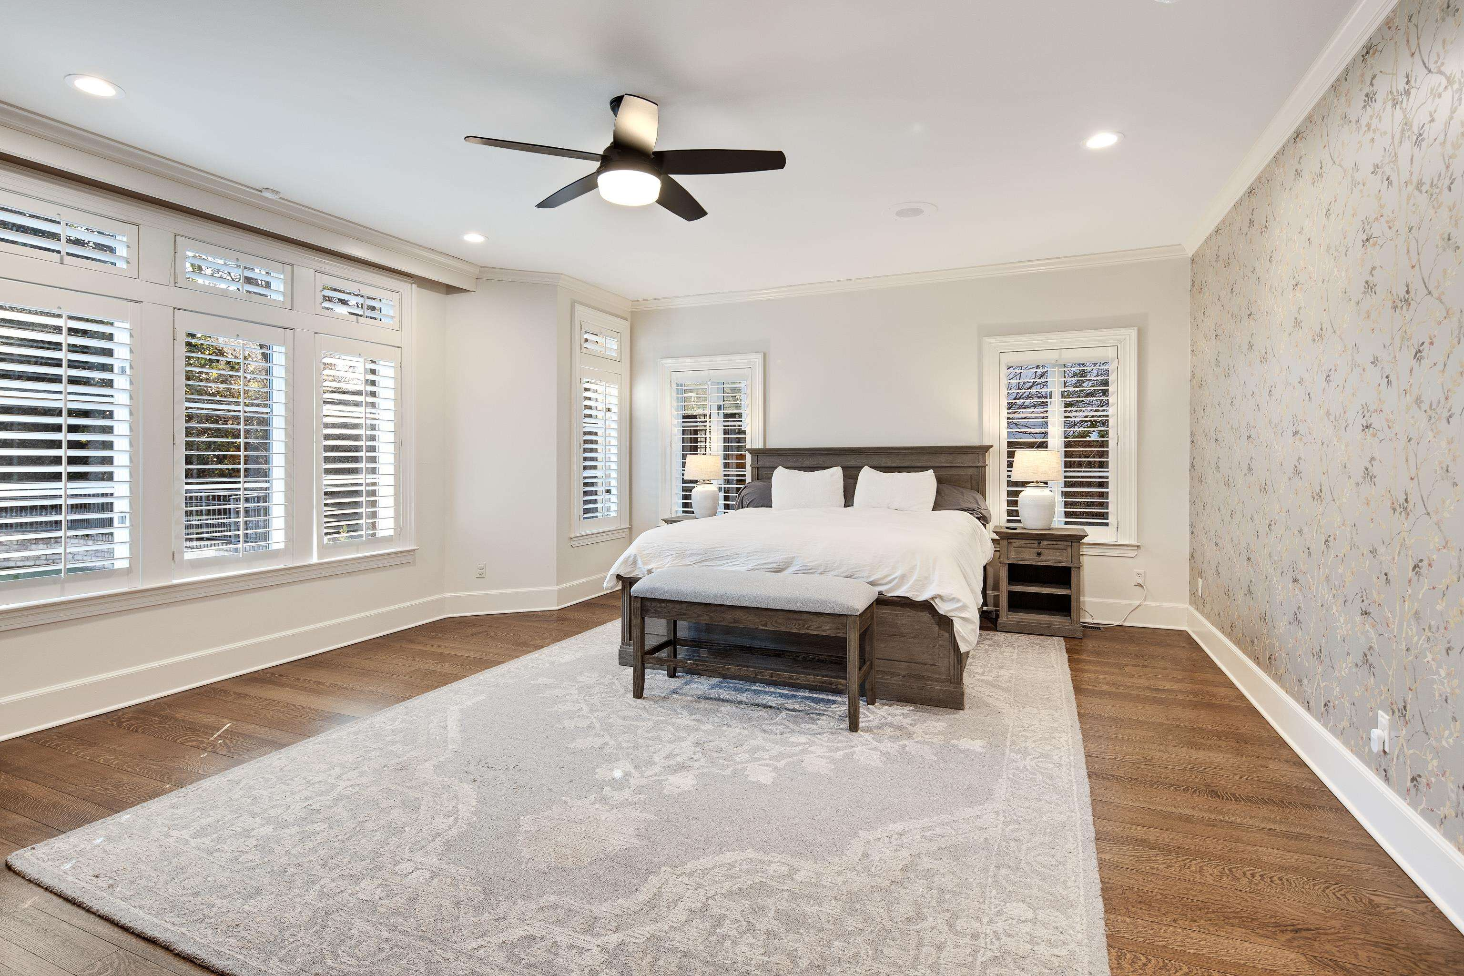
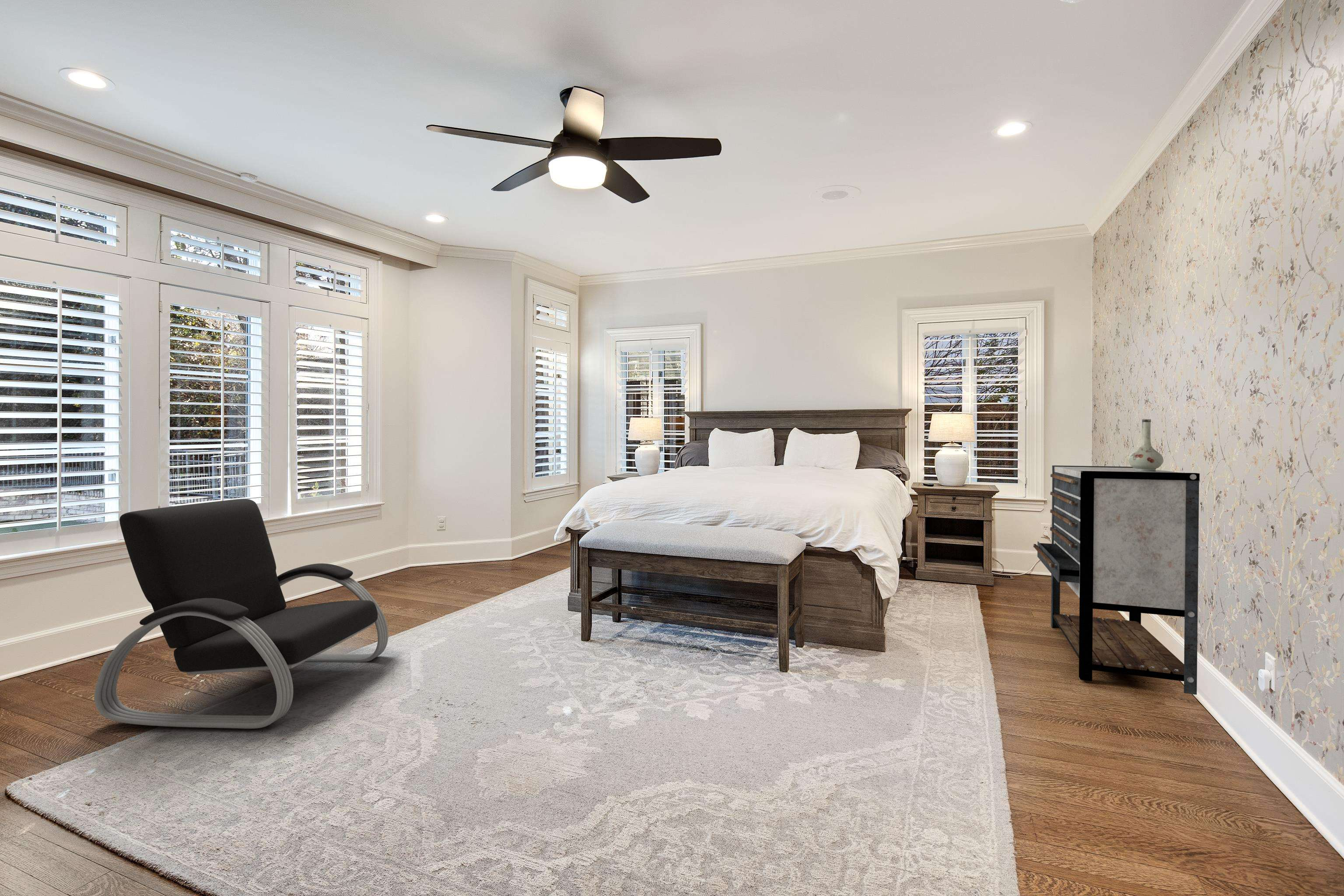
+ vase [1128,419,1164,472]
+ dresser [1033,465,1200,695]
+ armchair [94,498,388,729]
